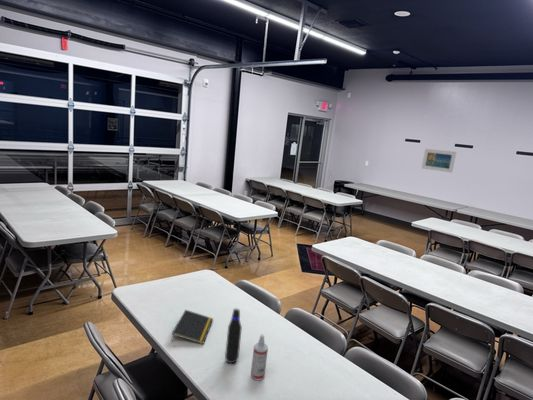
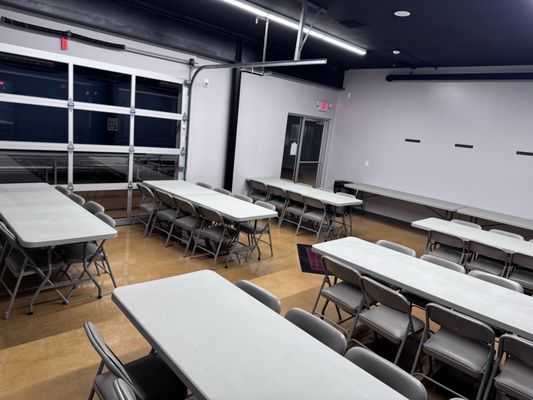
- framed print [421,148,457,174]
- water bottle [224,308,243,364]
- spray bottle [250,333,269,382]
- notepad [171,309,214,345]
